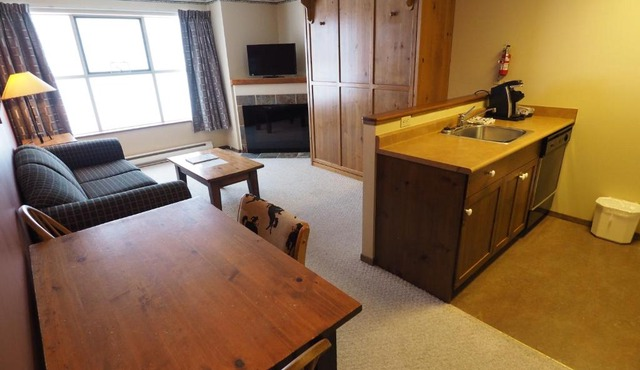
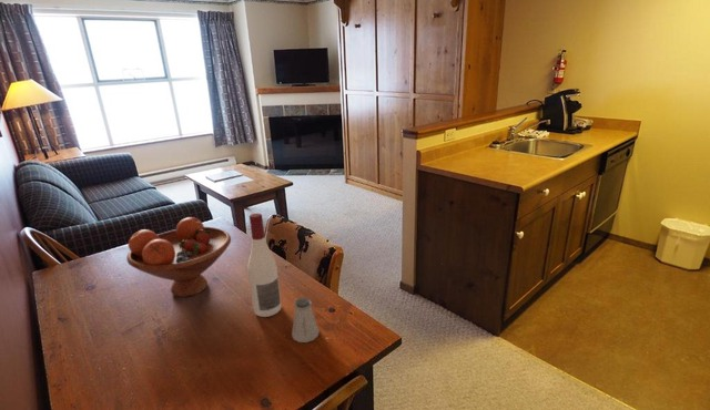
+ saltshaker [291,297,321,344]
+ fruit bowl [125,216,232,298]
+ alcohol [246,212,282,318]
